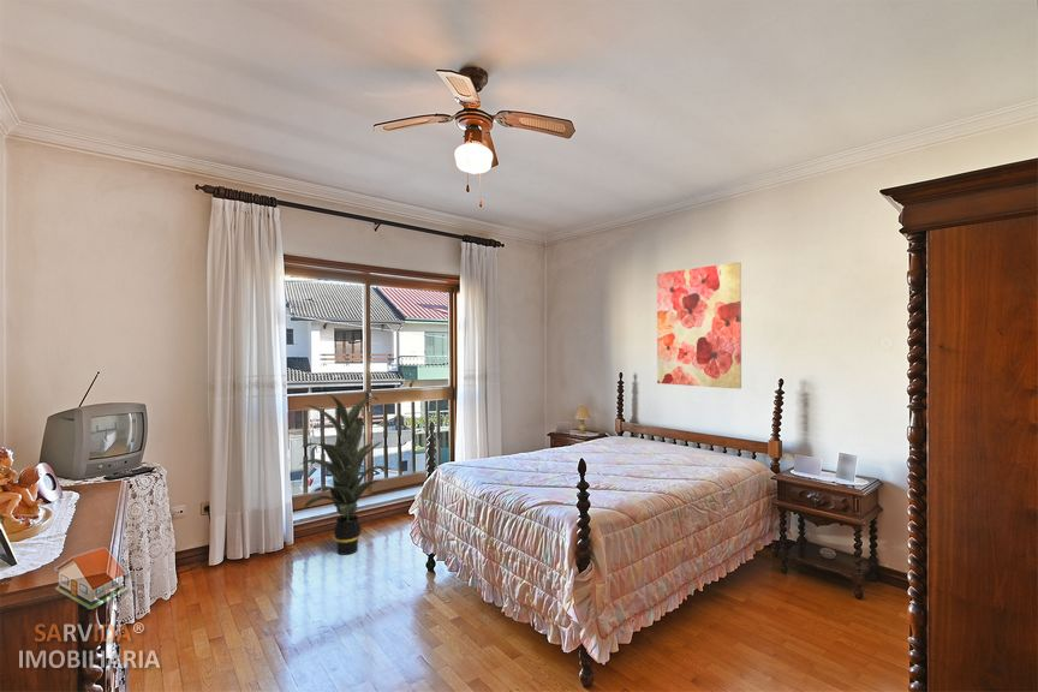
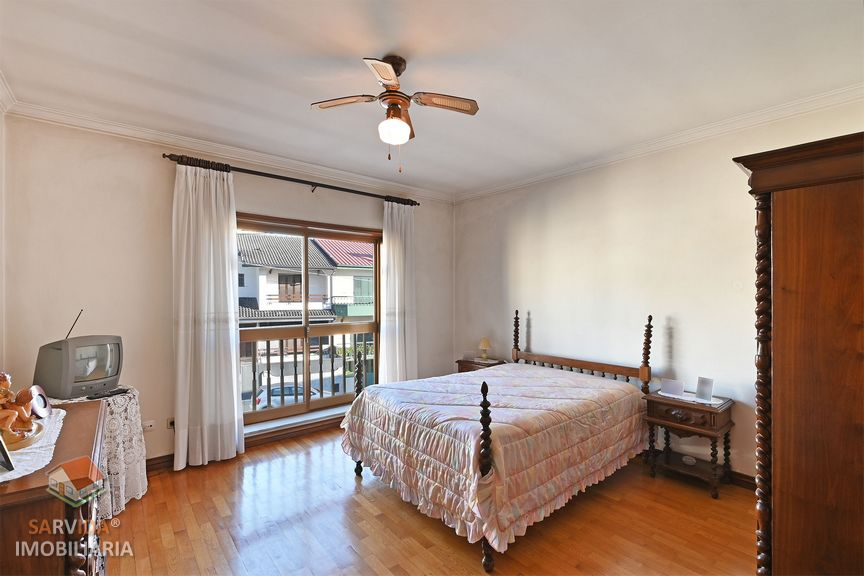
- wall art [656,261,742,390]
- indoor plant [298,393,396,556]
